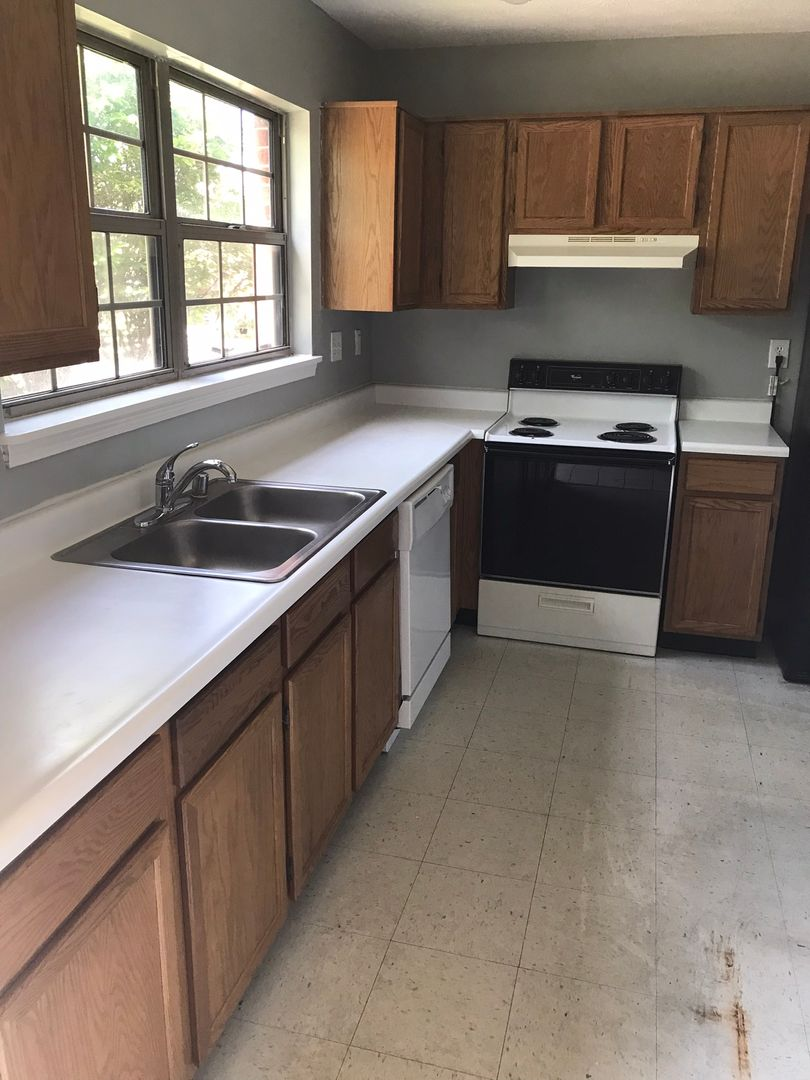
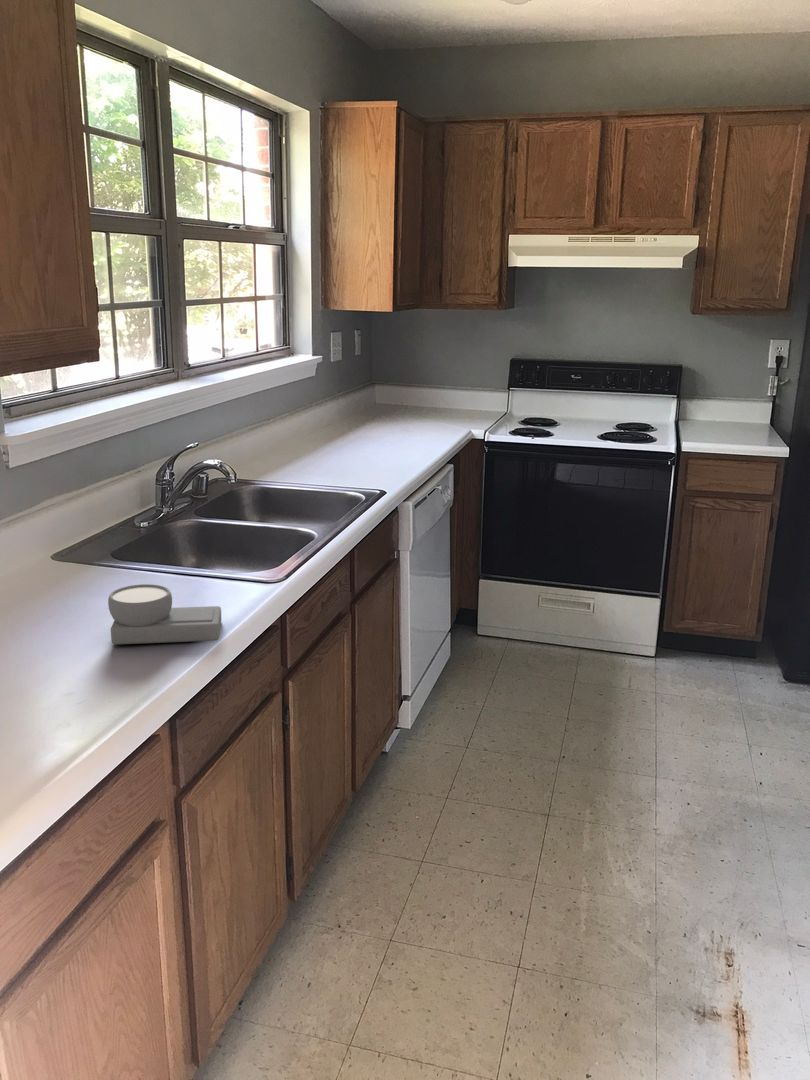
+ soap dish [107,583,222,645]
